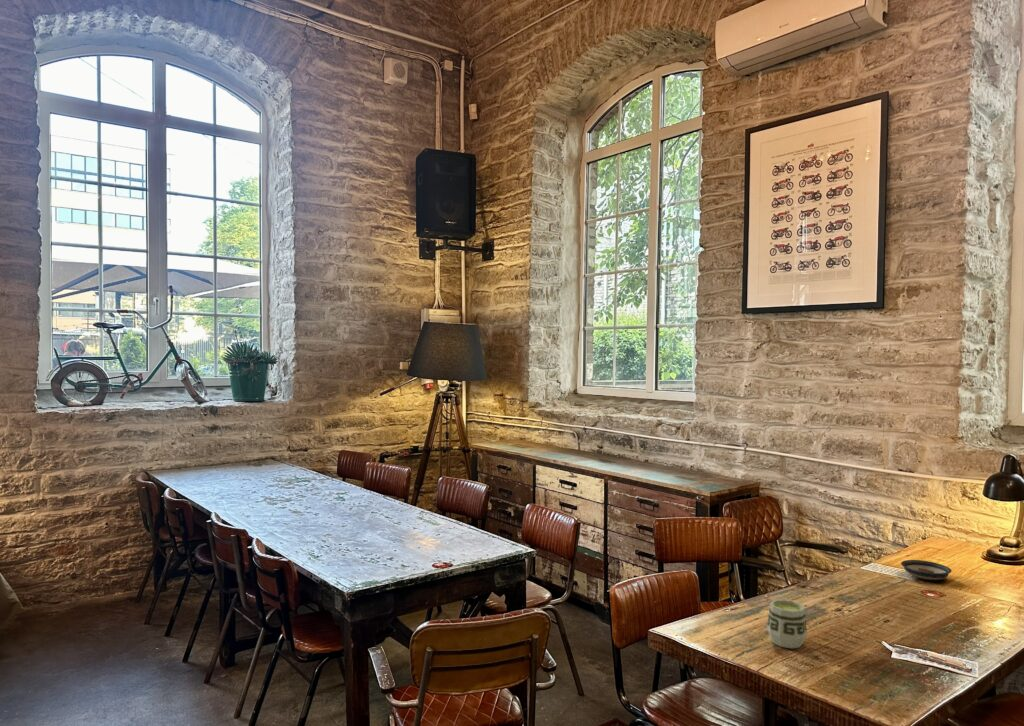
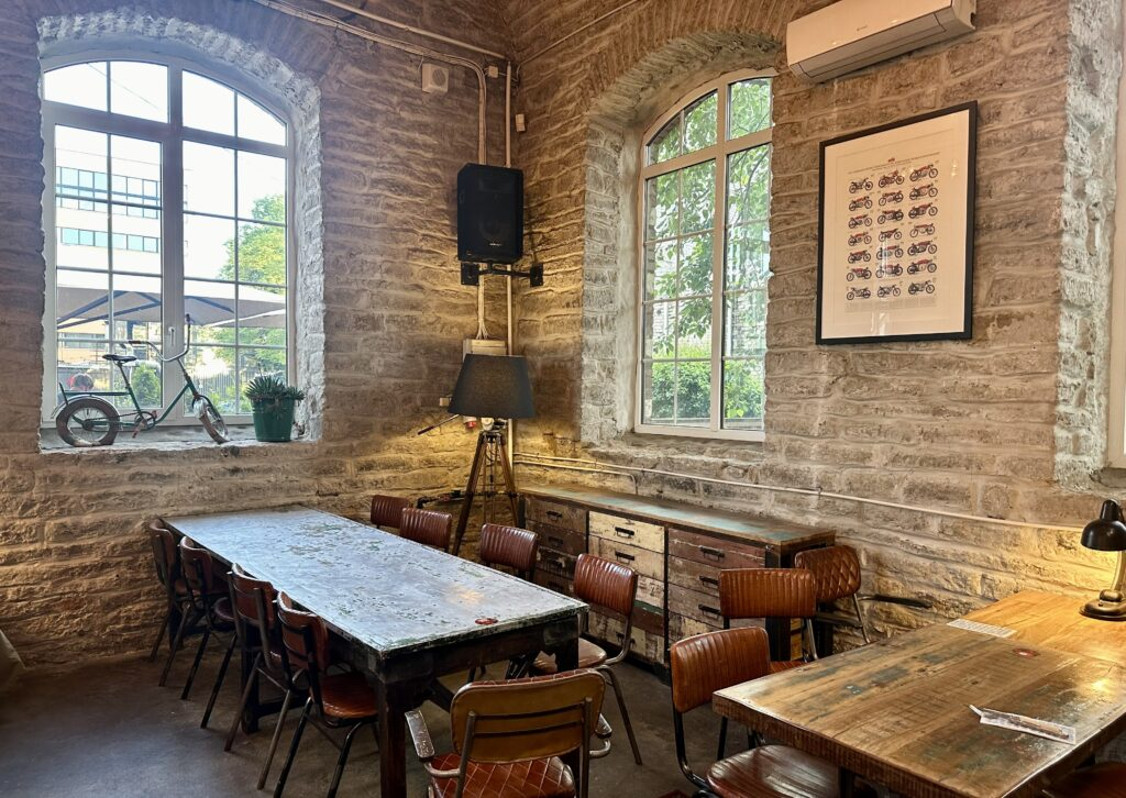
- saucer [900,559,952,581]
- cup [766,598,808,650]
